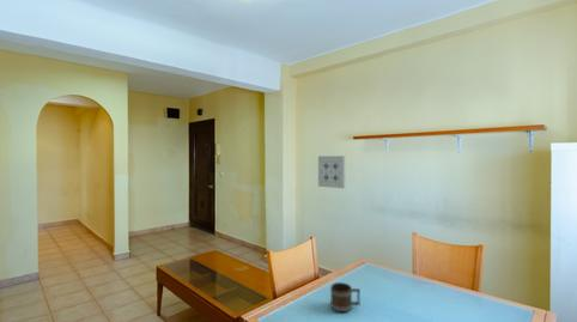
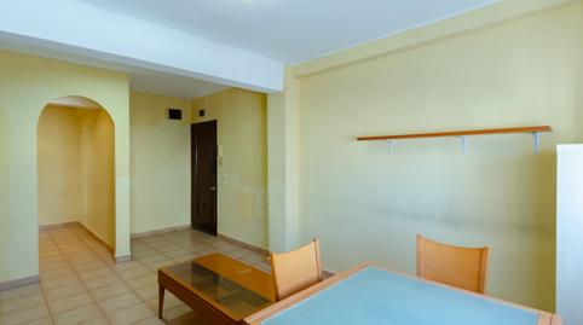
- mug [329,281,362,314]
- wall art [317,154,346,189]
